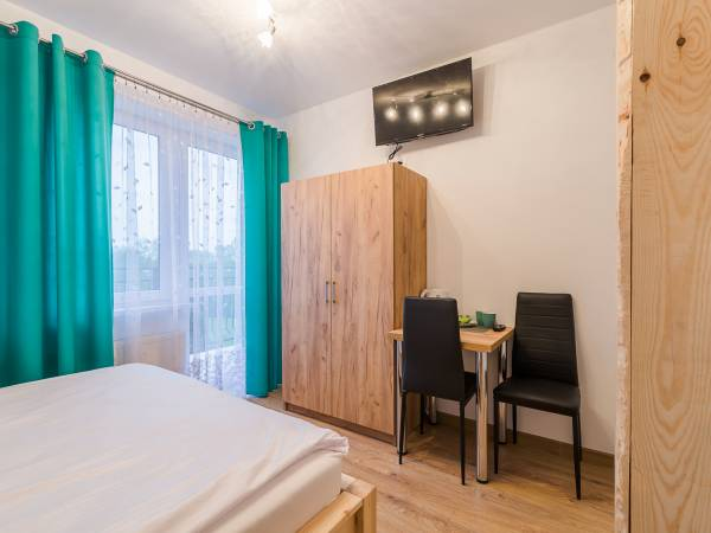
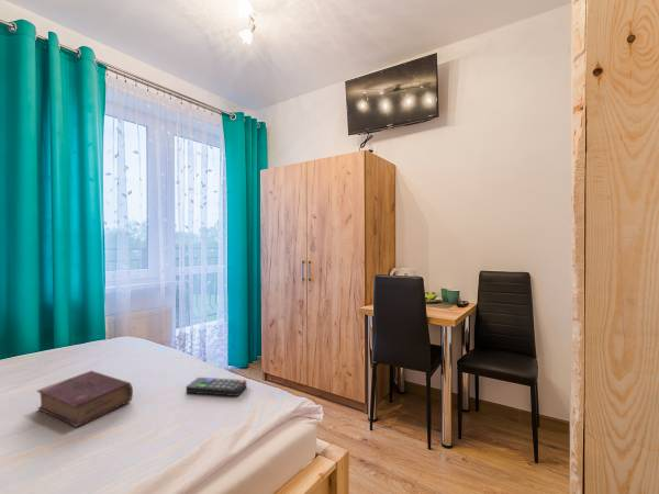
+ remote control [186,377,247,397]
+ book [36,370,134,428]
